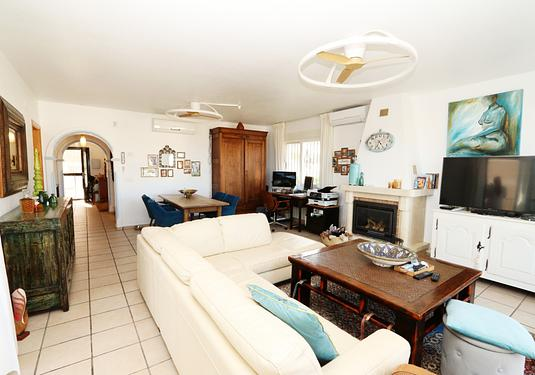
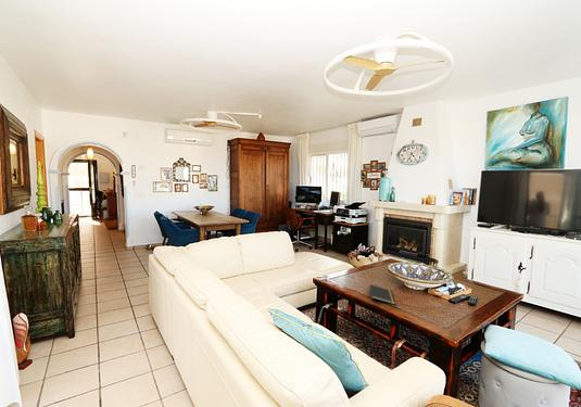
+ notepad [368,283,396,305]
